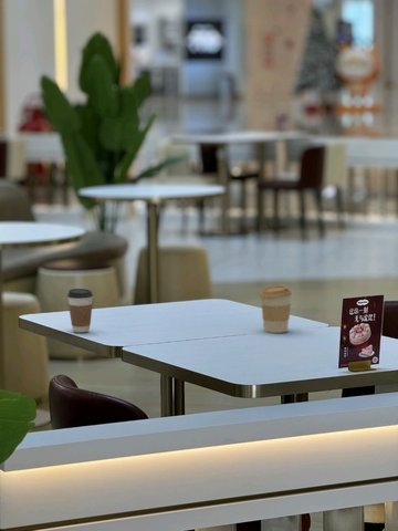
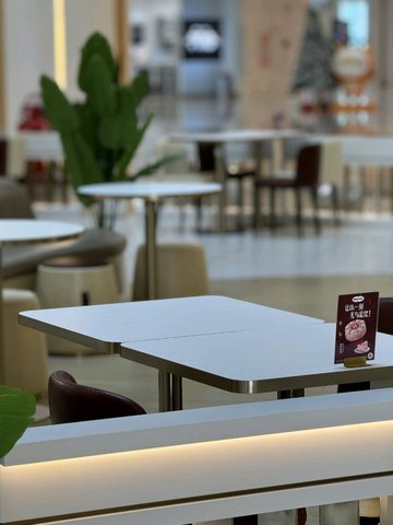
- coffee cup [259,284,293,334]
- coffee cup [66,288,94,334]
